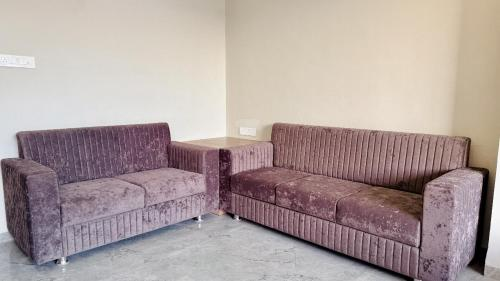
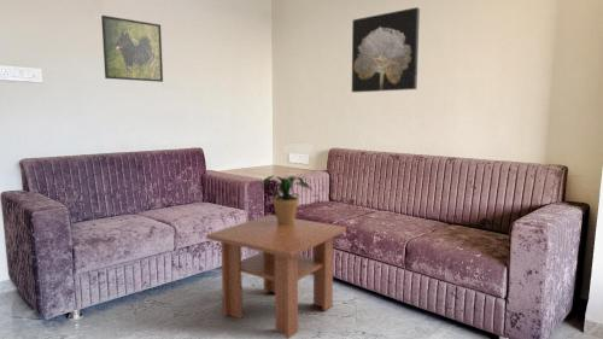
+ wall art [351,6,421,93]
+ potted plant [260,175,314,224]
+ coffee table [205,214,347,339]
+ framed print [100,14,164,83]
